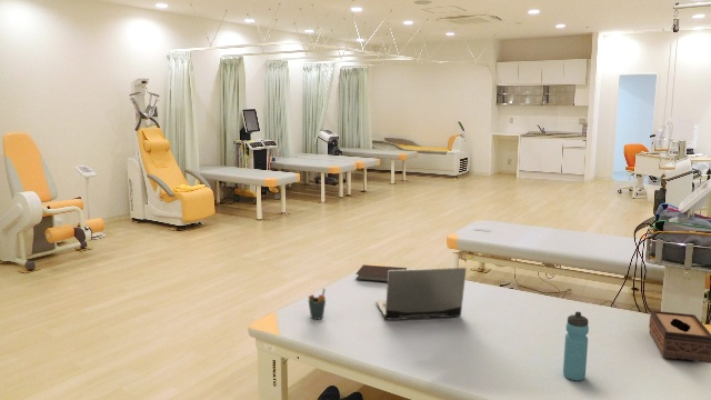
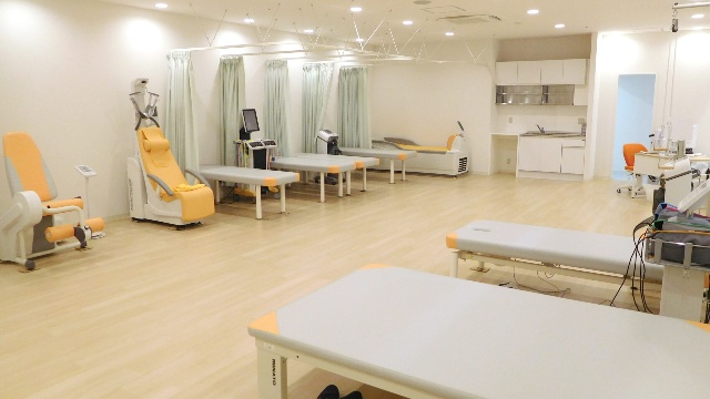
- notebook [354,263,408,283]
- laptop computer [374,267,468,321]
- water bottle [562,311,590,382]
- pen holder [307,288,327,321]
- tissue box [648,310,711,364]
